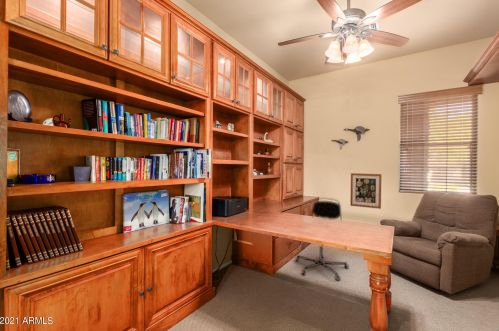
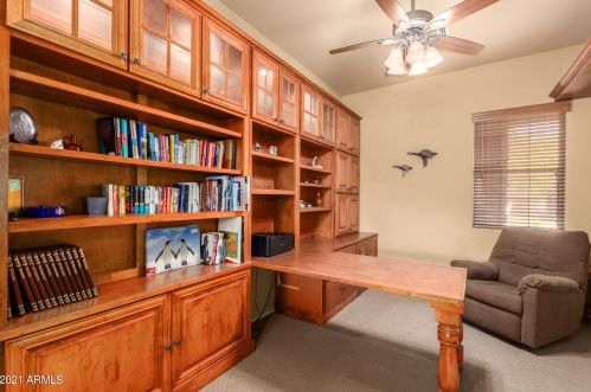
- office chair [294,197,350,281]
- wall art [349,172,382,210]
